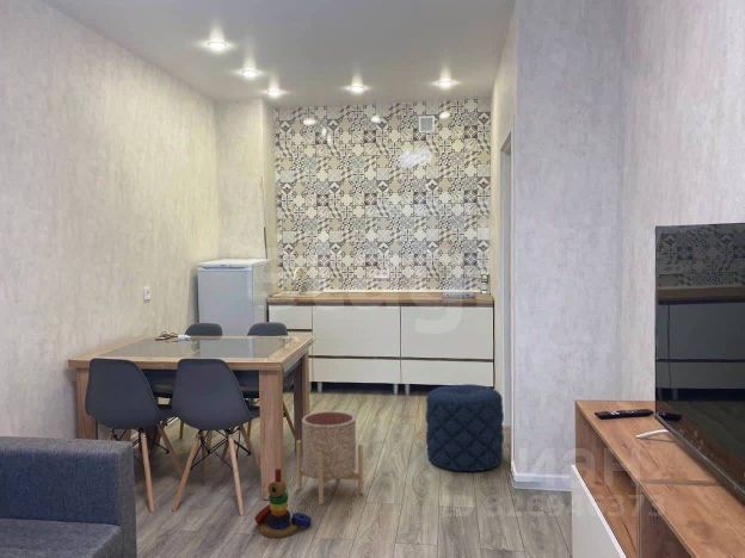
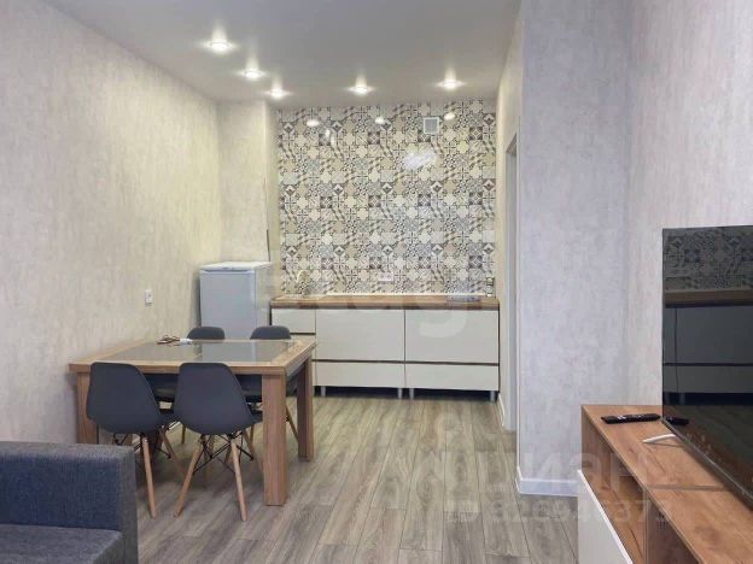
- planter [296,410,364,506]
- pouf [424,383,505,472]
- stacking toy [253,467,313,539]
